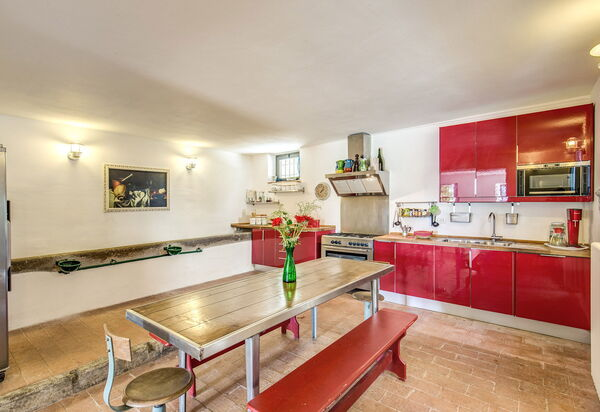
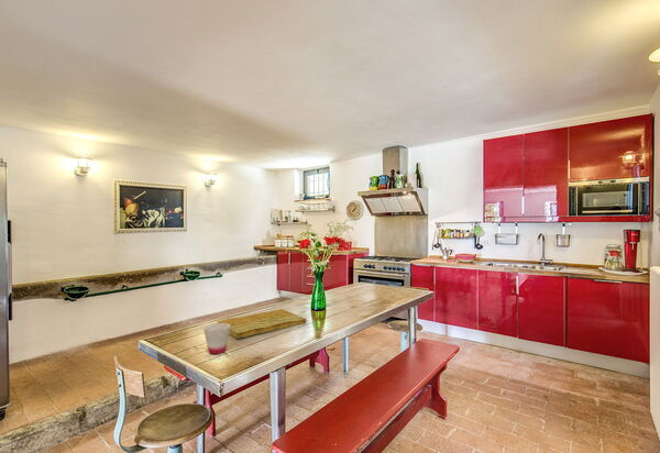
+ cup [202,322,231,355]
+ cutting board [217,308,307,340]
